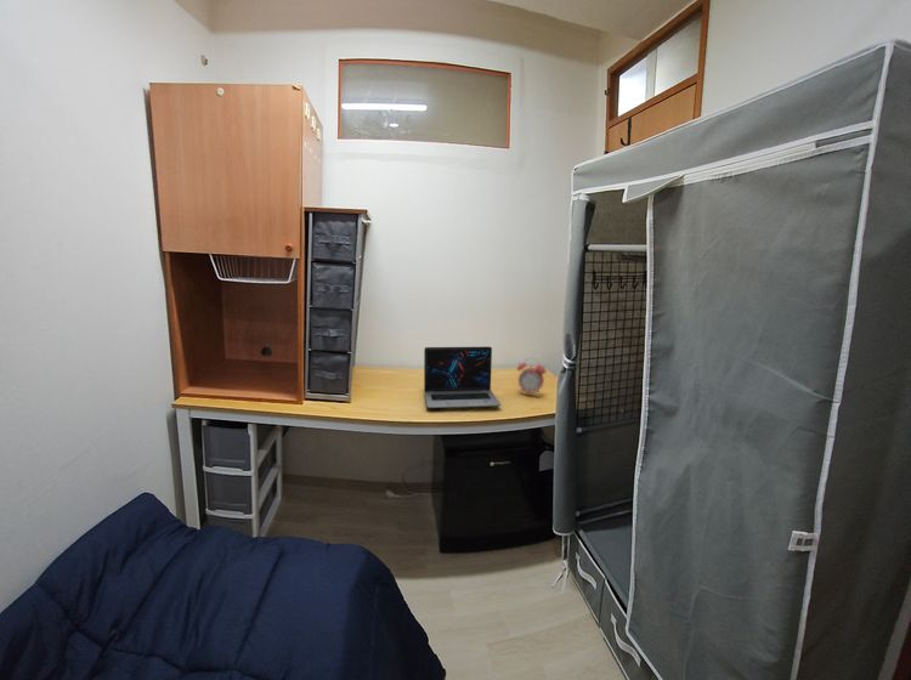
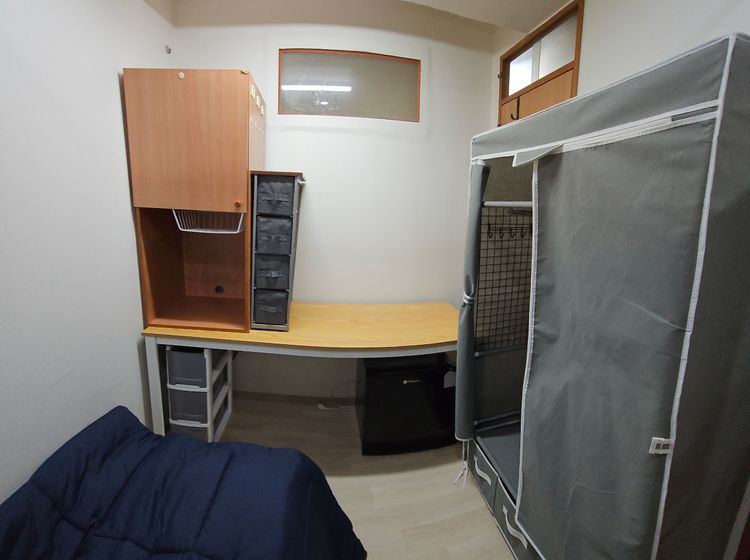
- laptop [423,346,502,409]
- alarm clock [516,357,548,397]
